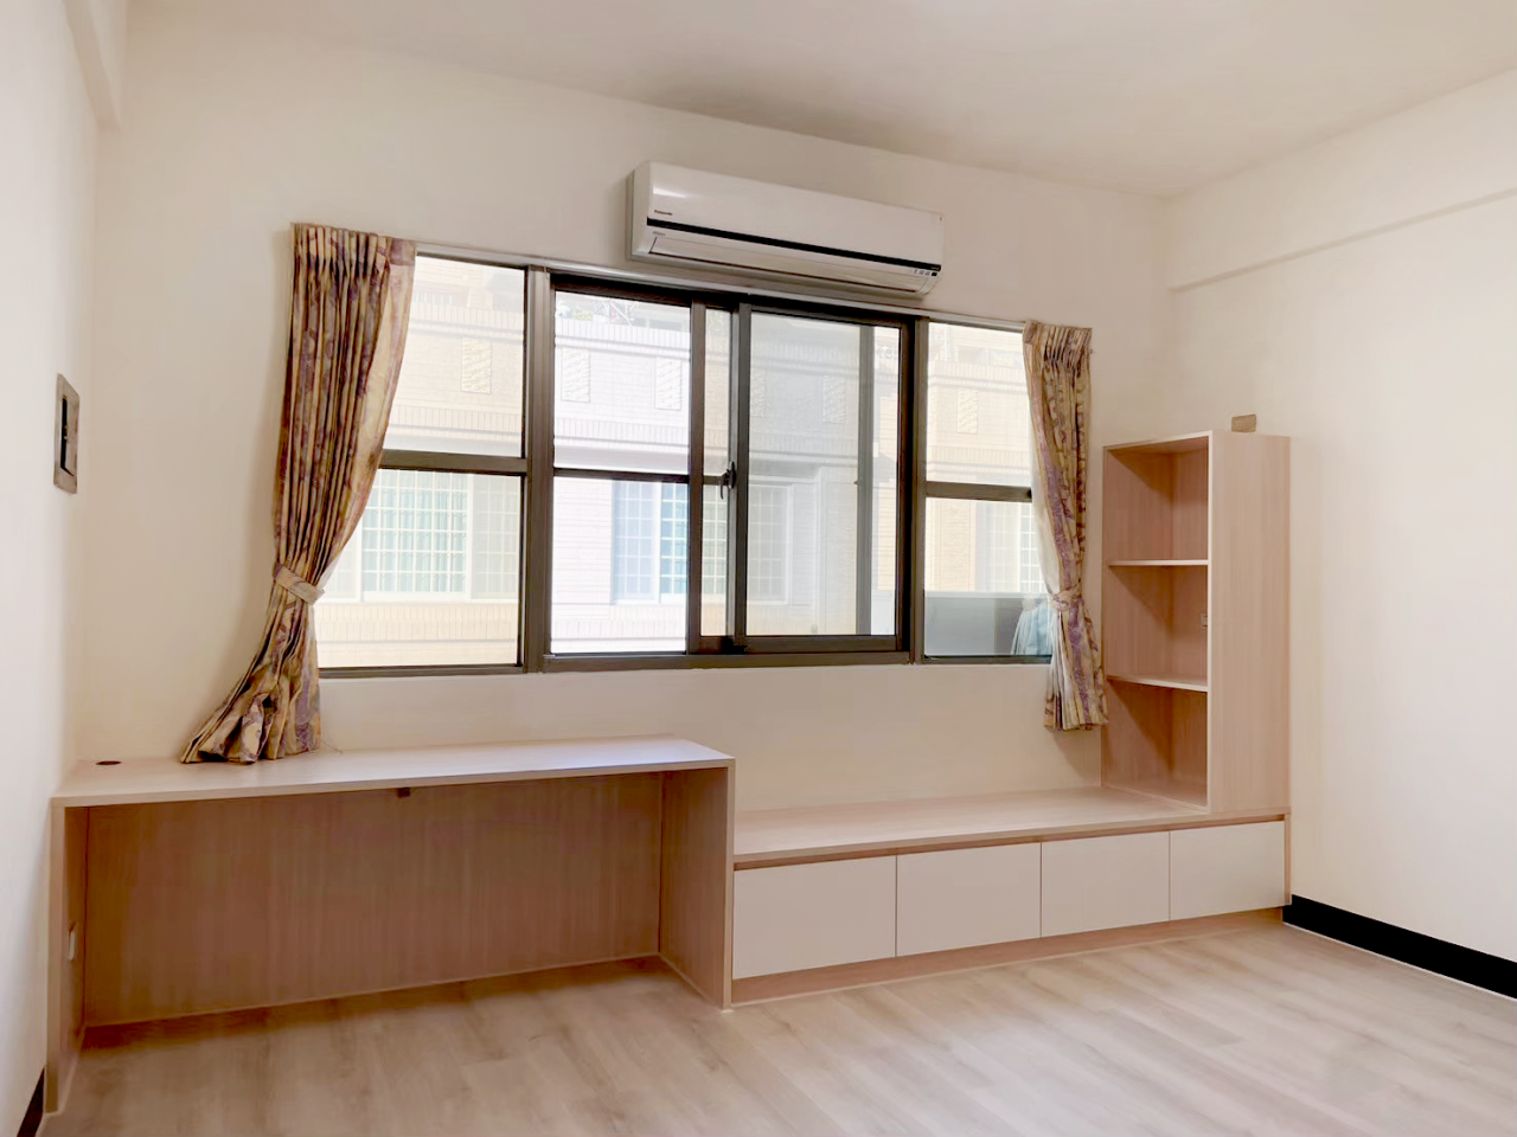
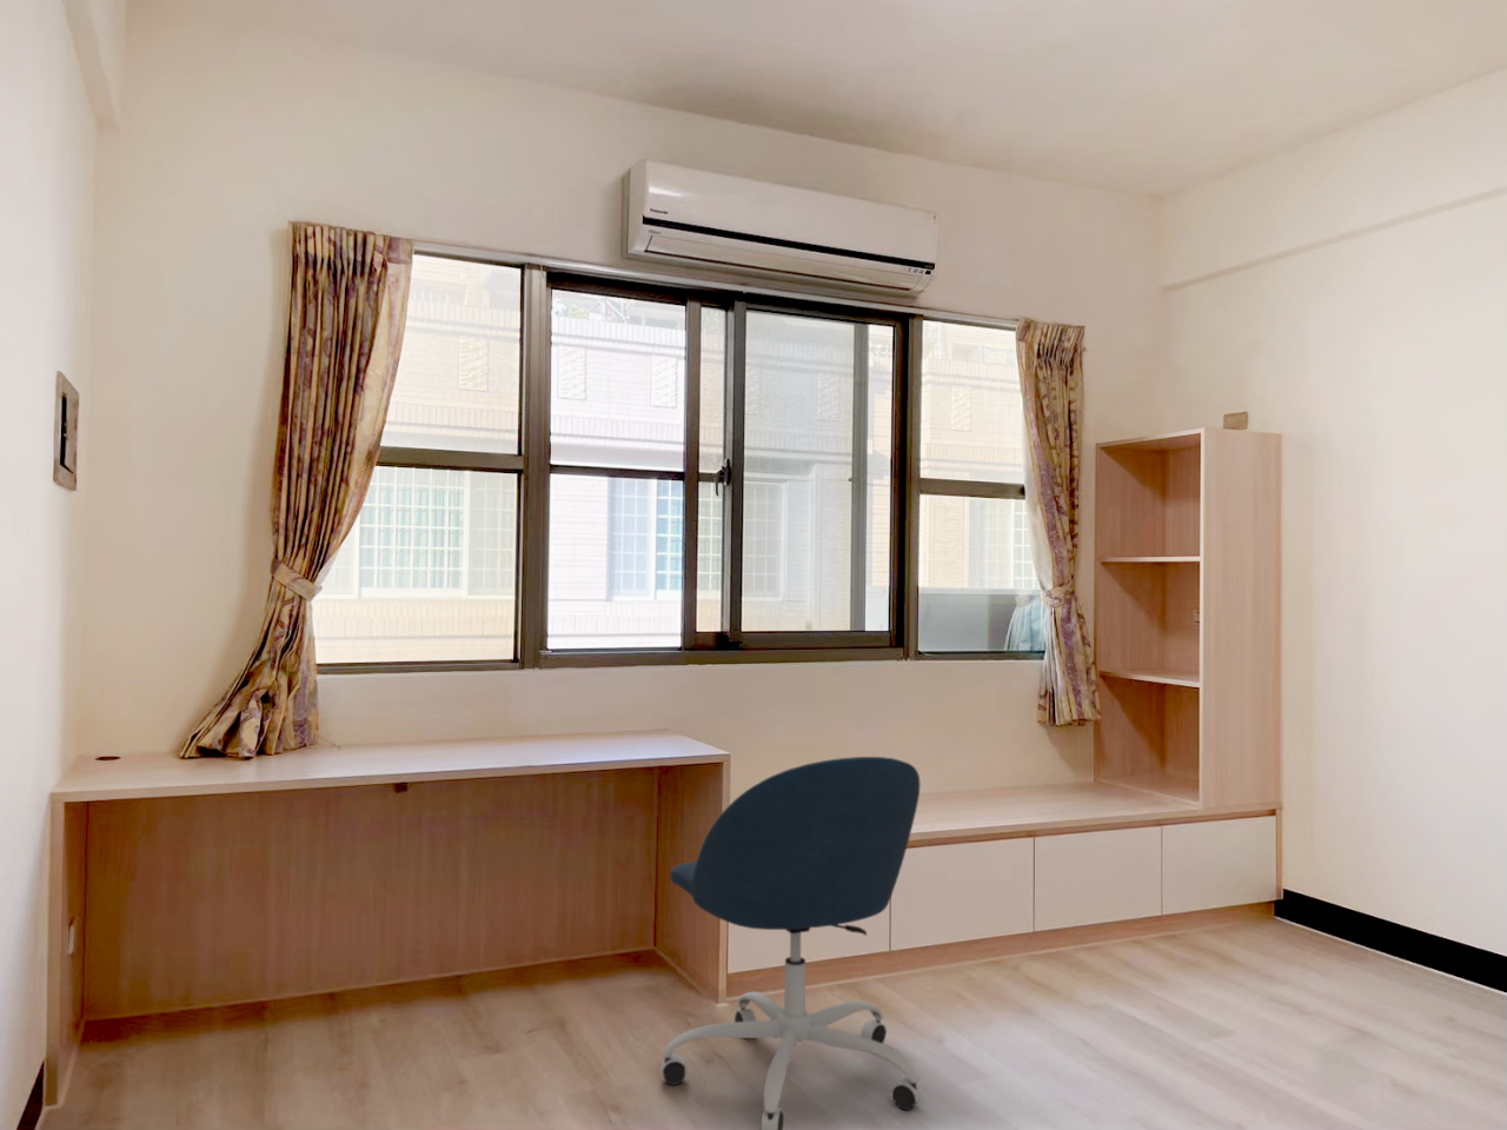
+ office chair [660,756,923,1130]
